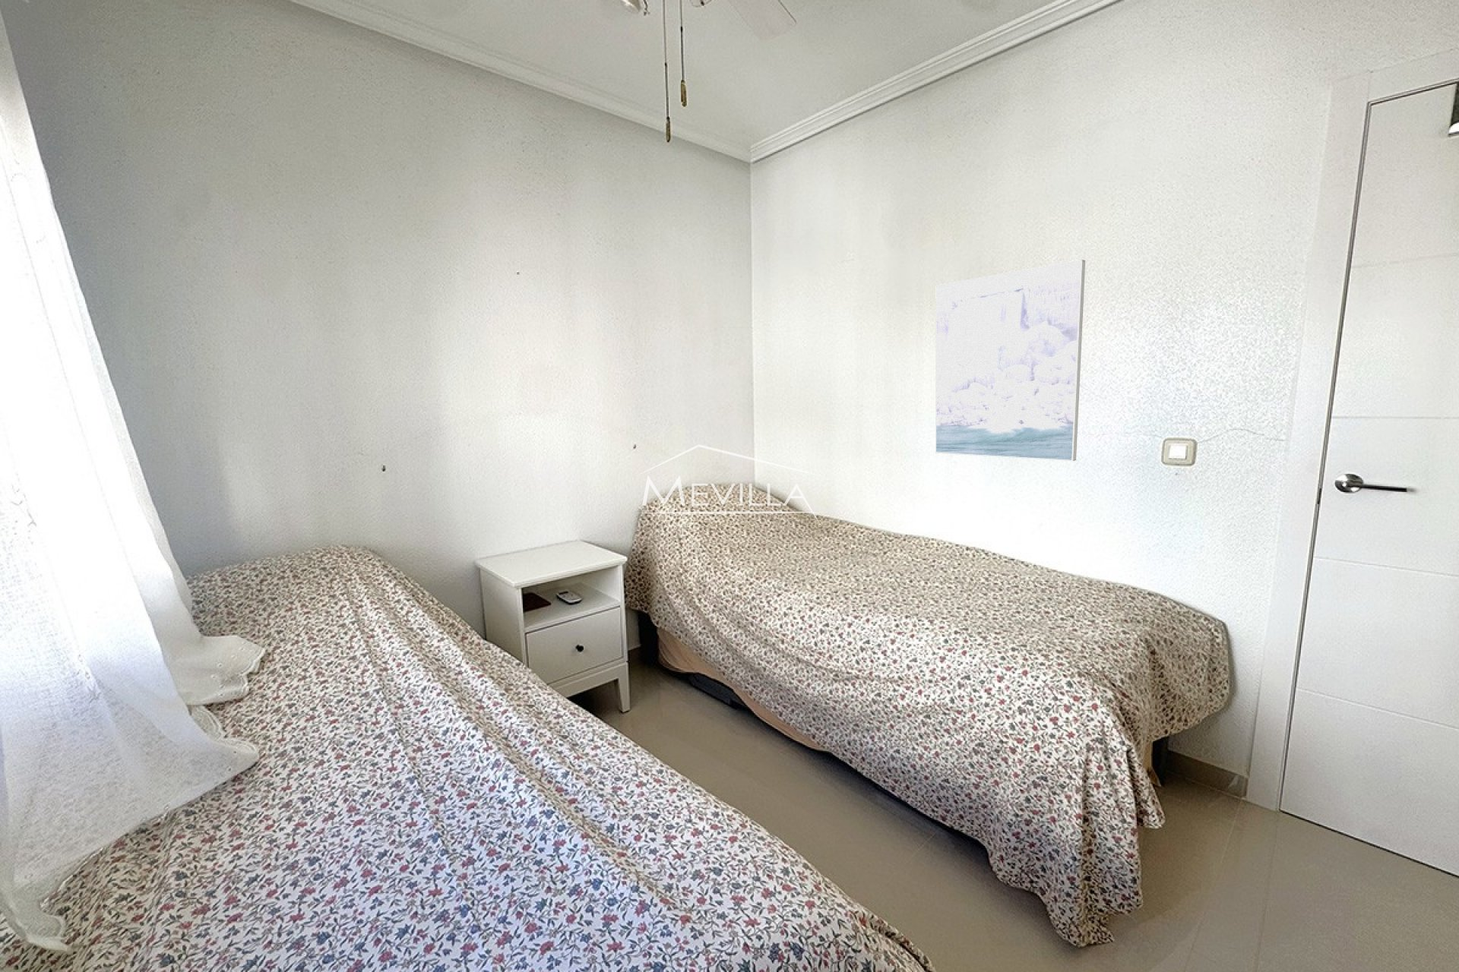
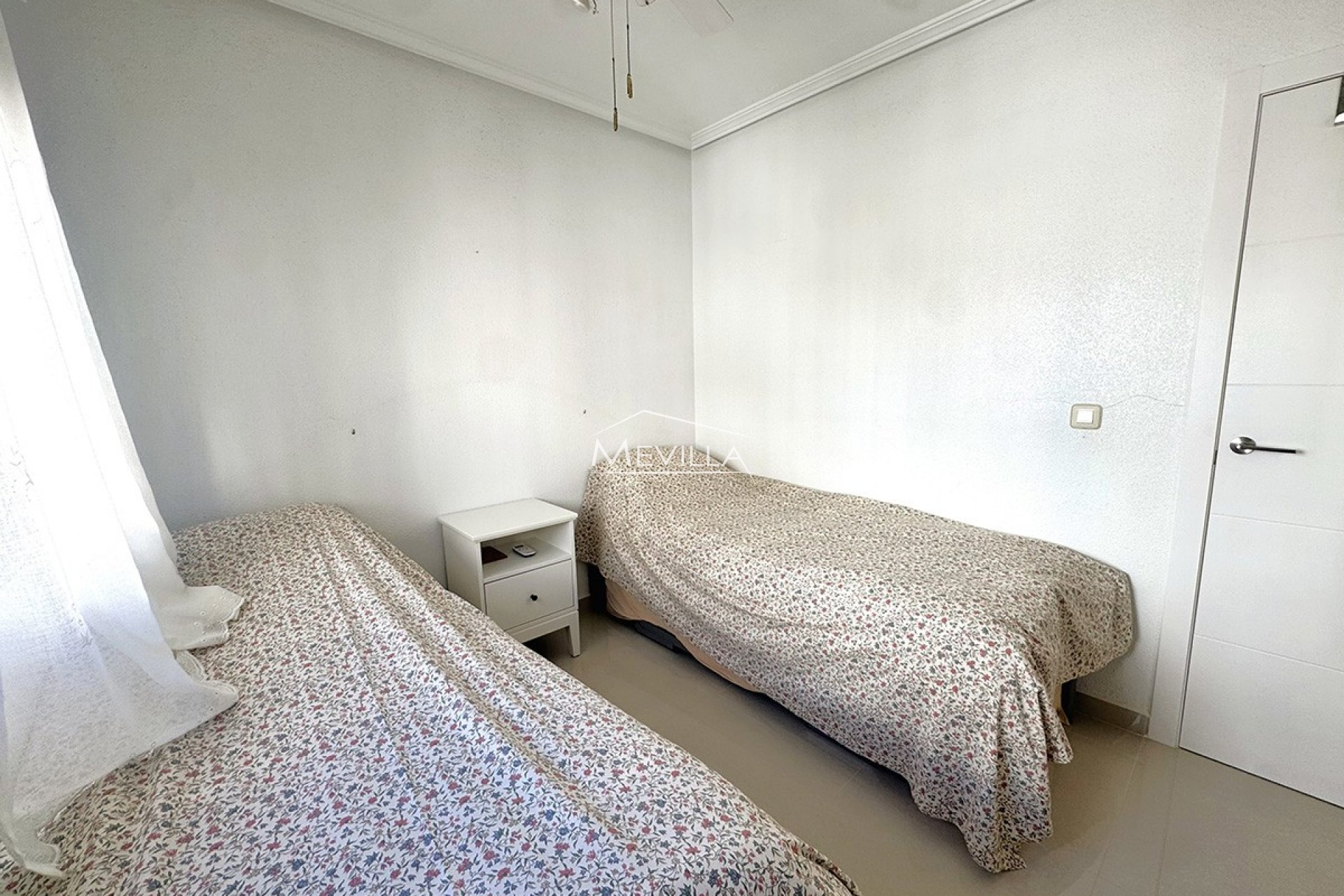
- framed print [935,259,1086,462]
